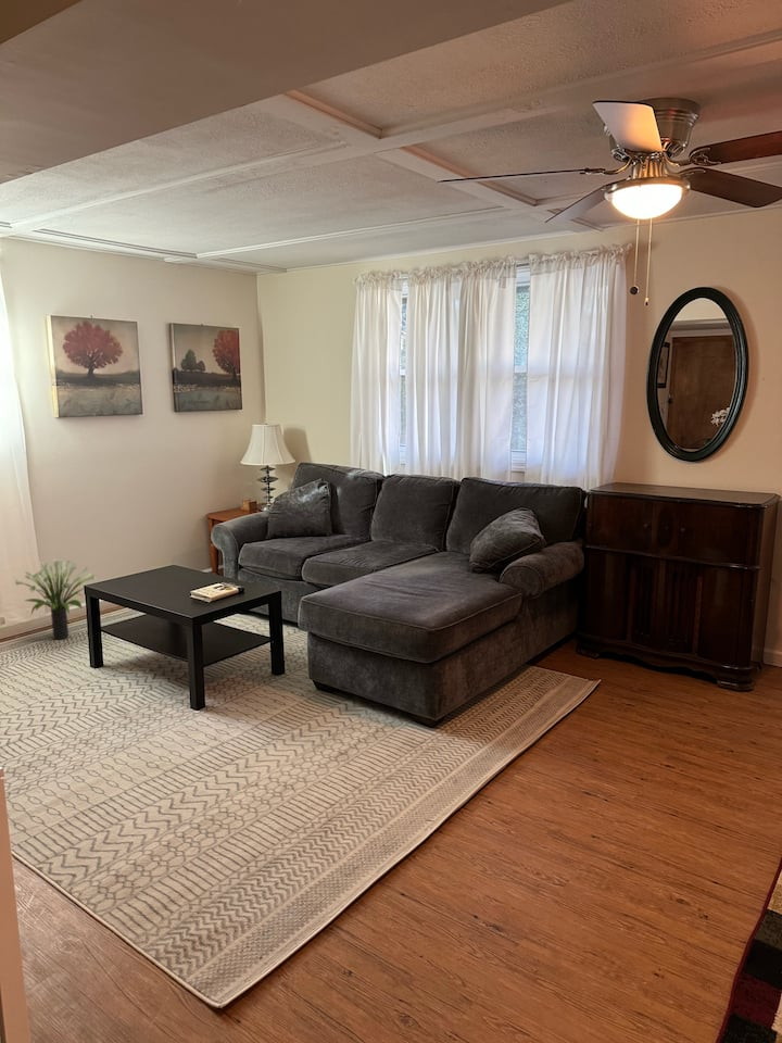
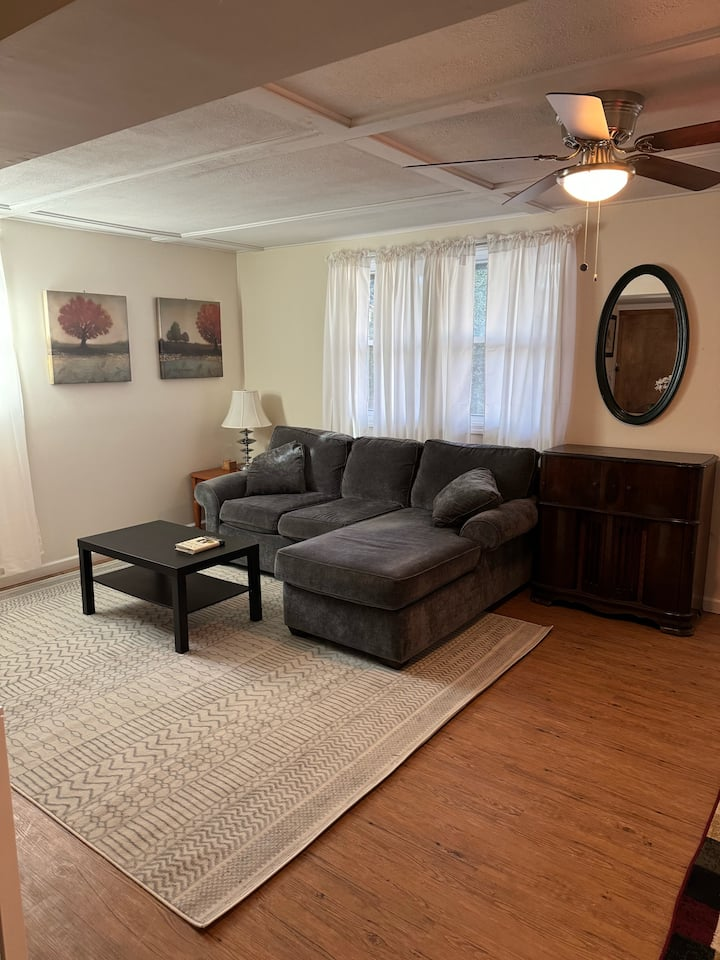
- potted plant [14,558,97,641]
